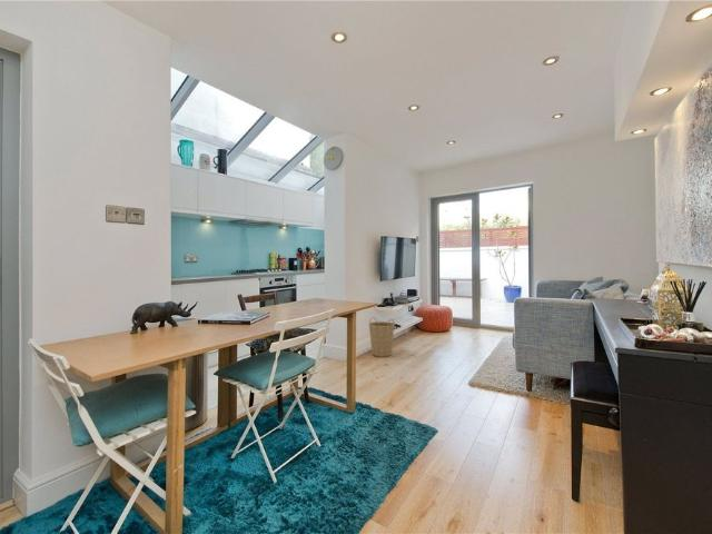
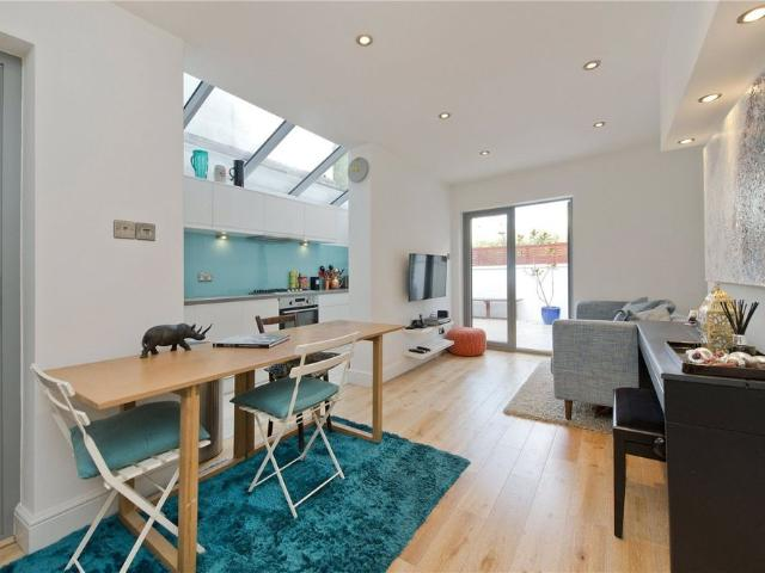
- basket [367,316,396,358]
